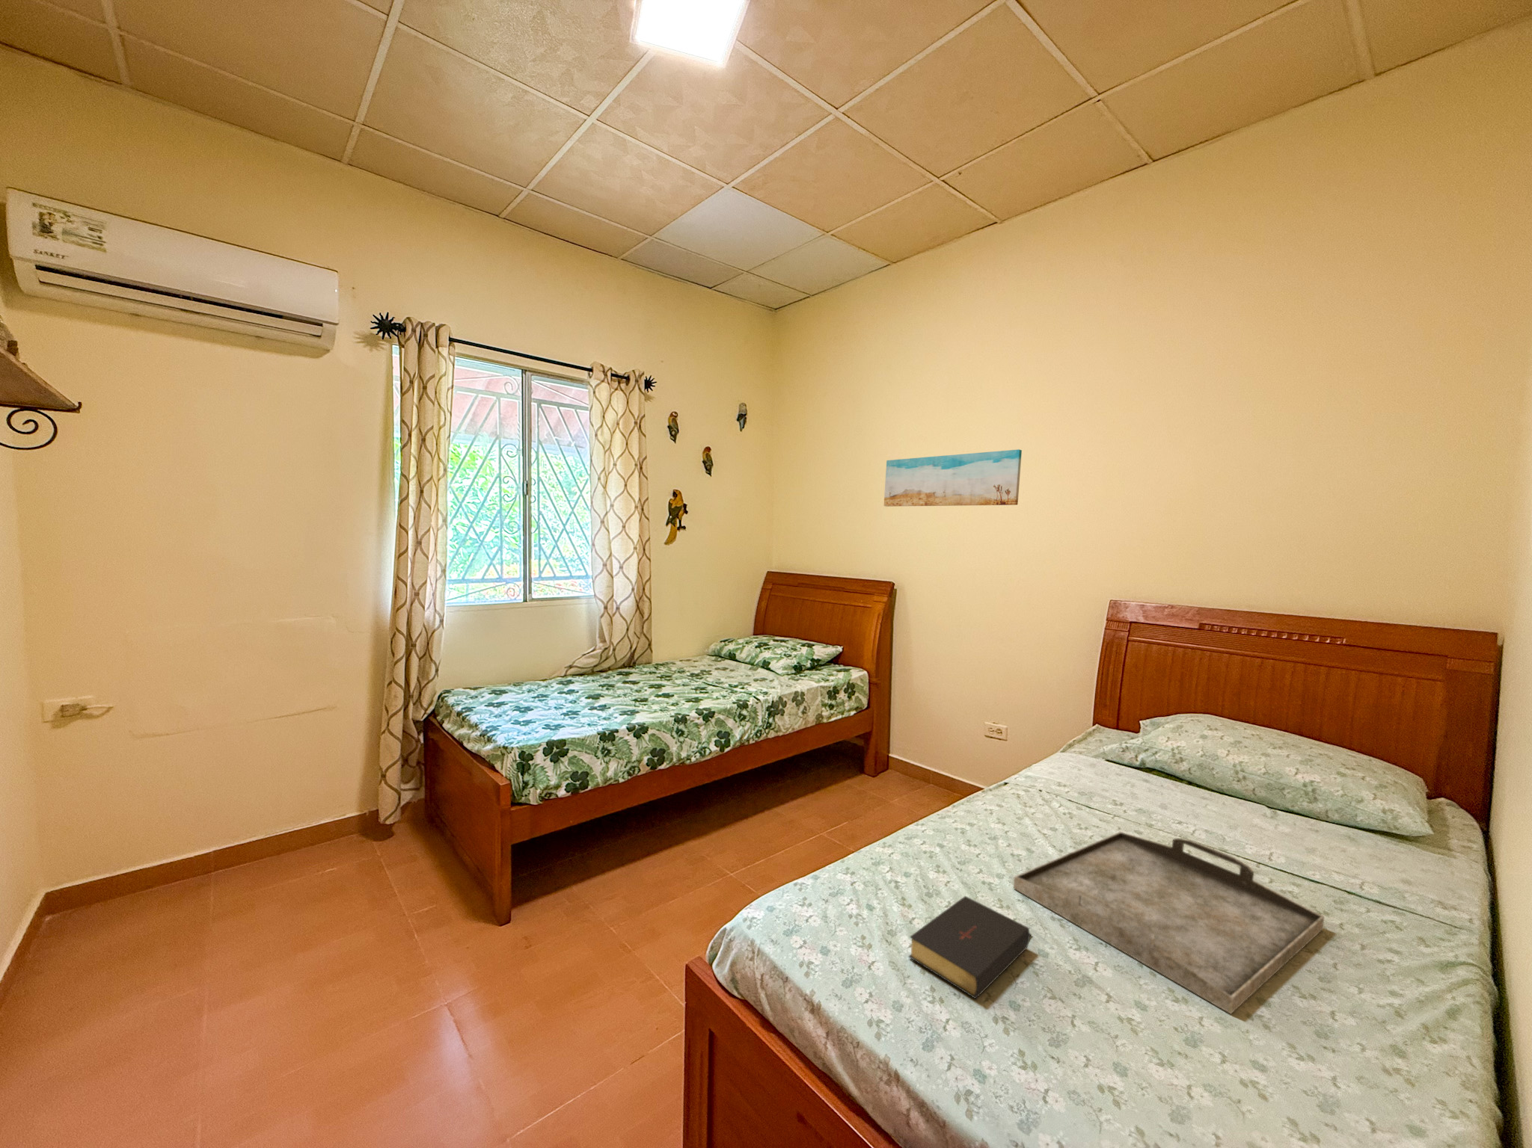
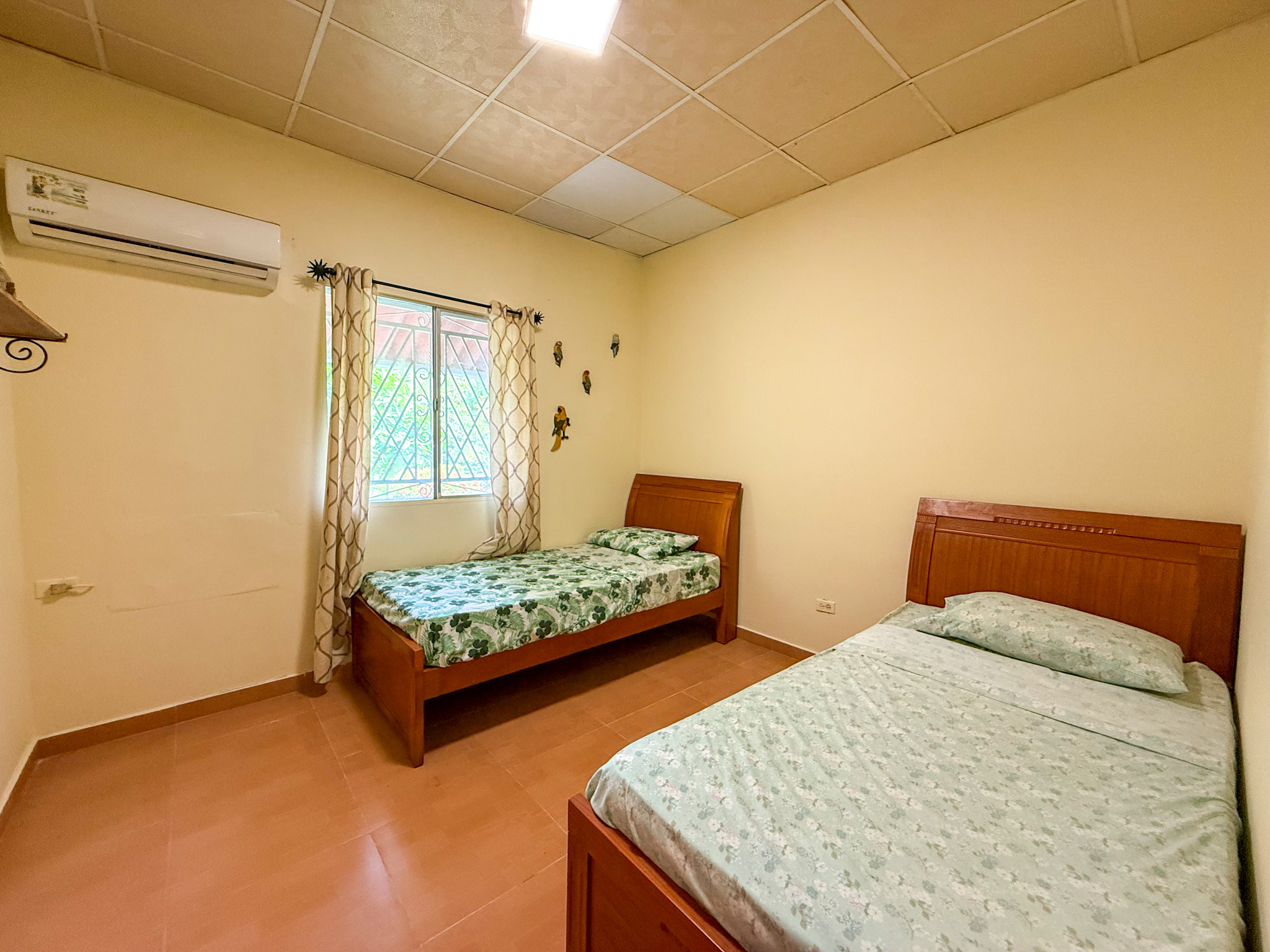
- bible [908,896,1033,1000]
- wall art [883,449,1023,508]
- serving tray [1013,831,1325,1015]
